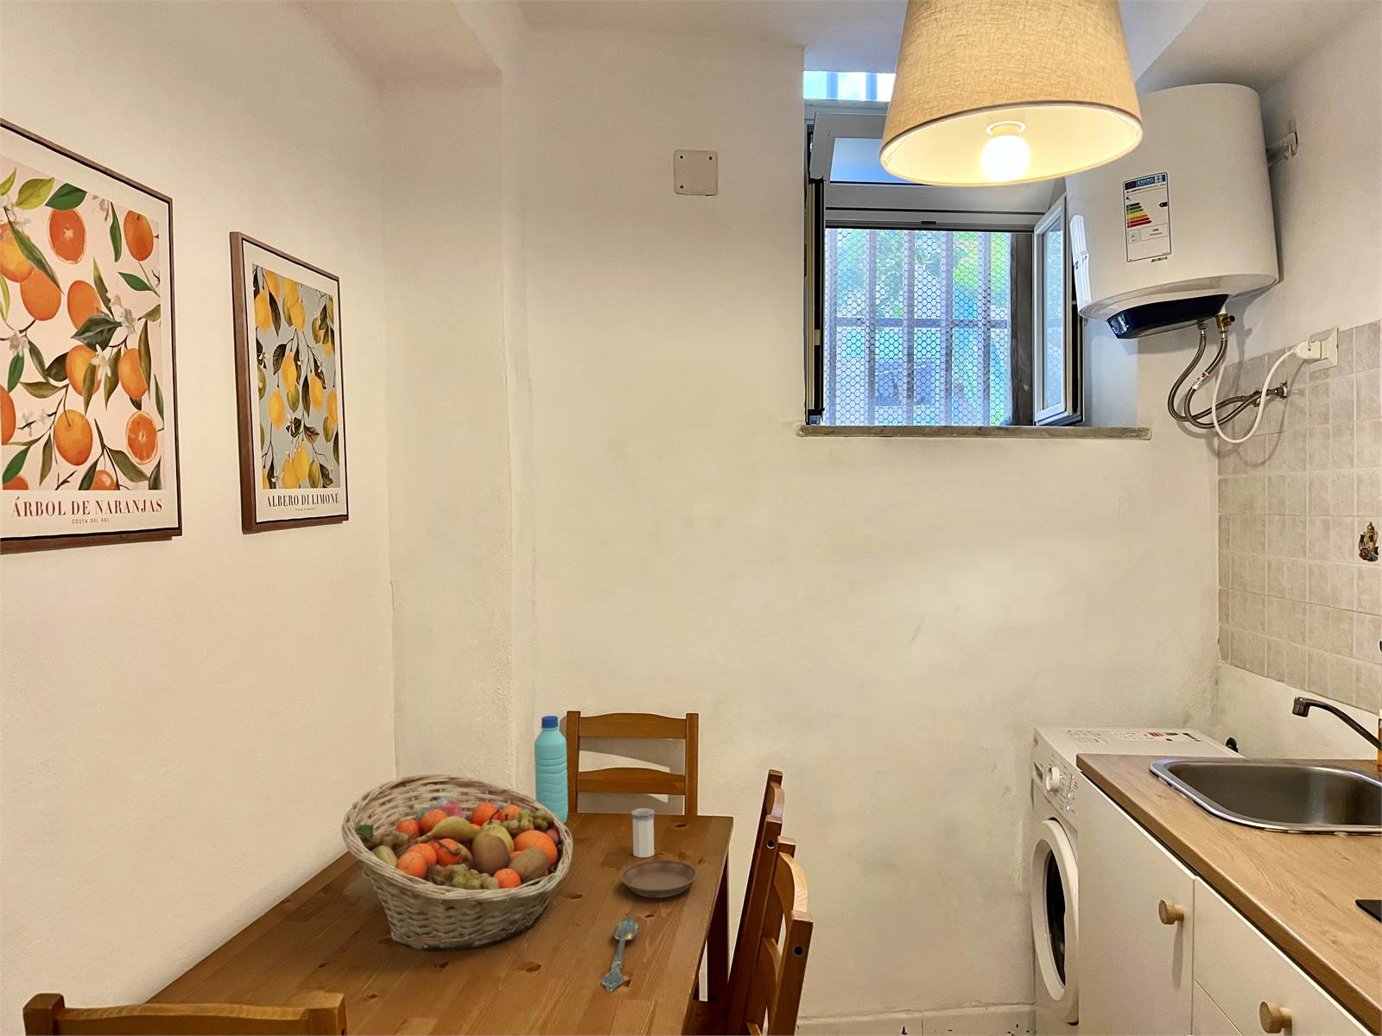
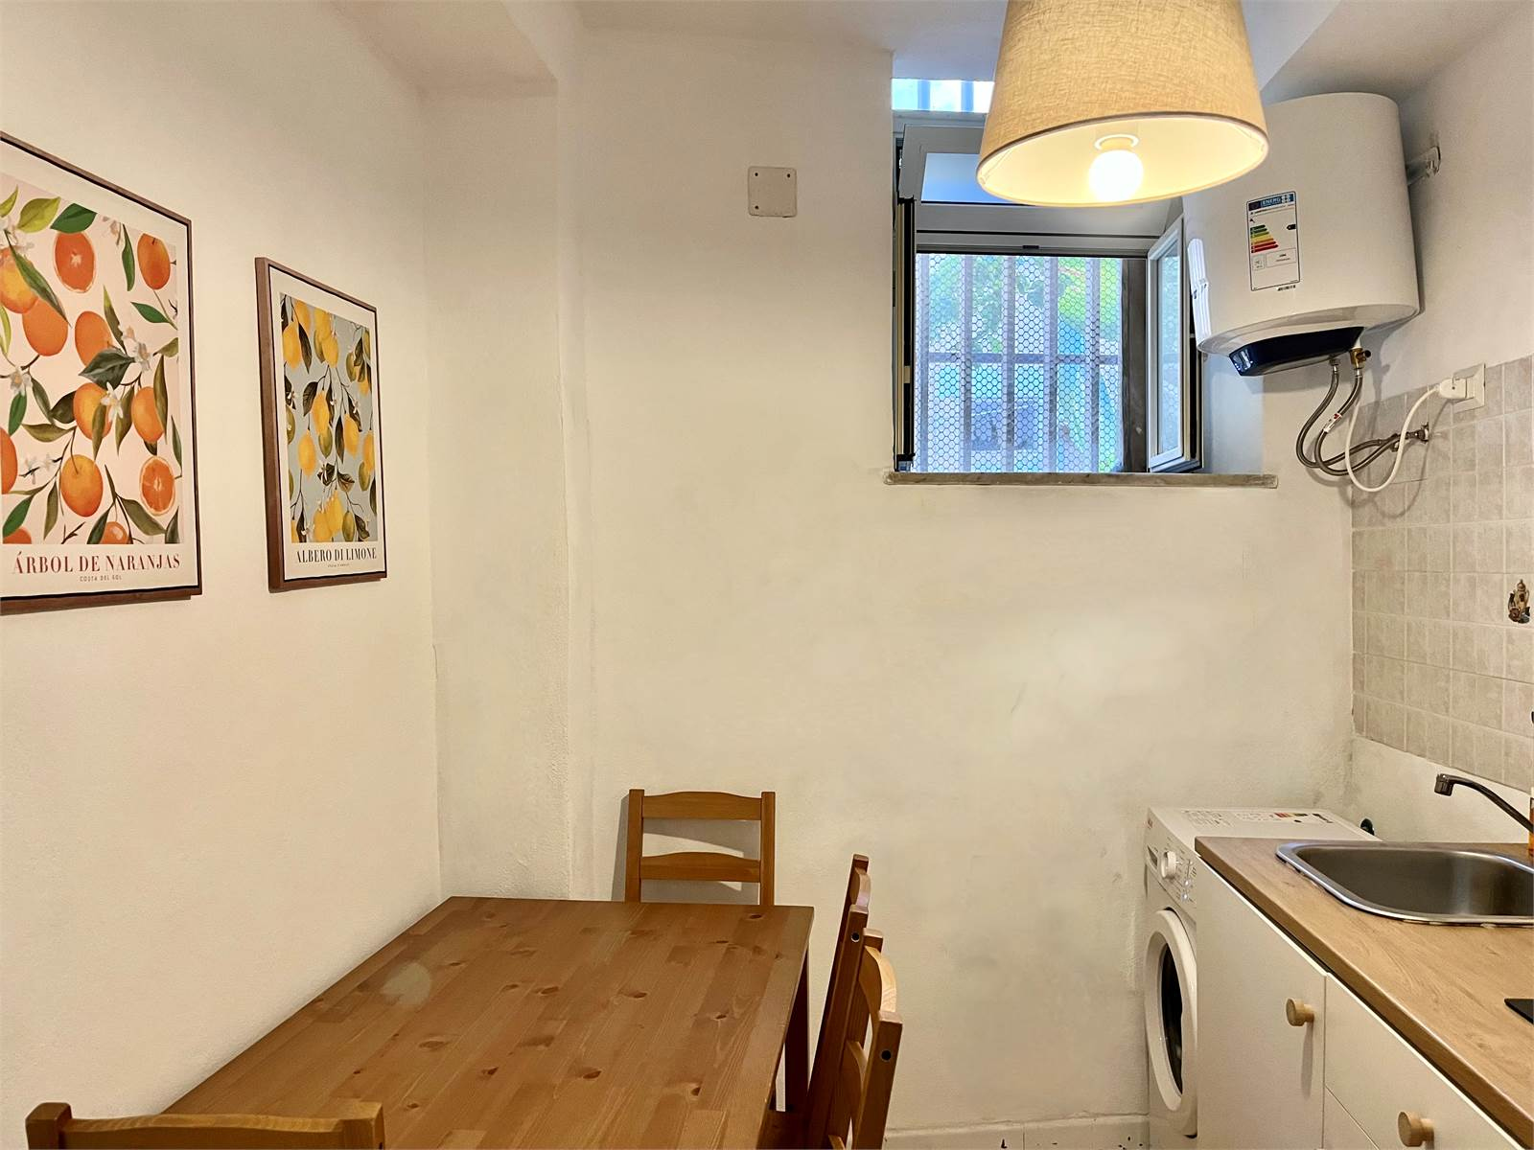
- fruit basket [341,774,575,952]
- spoon [601,916,640,992]
- saucer [620,859,698,899]
- water bottle [534,715,569,824]
- salt shaker [630,807,655,859]
